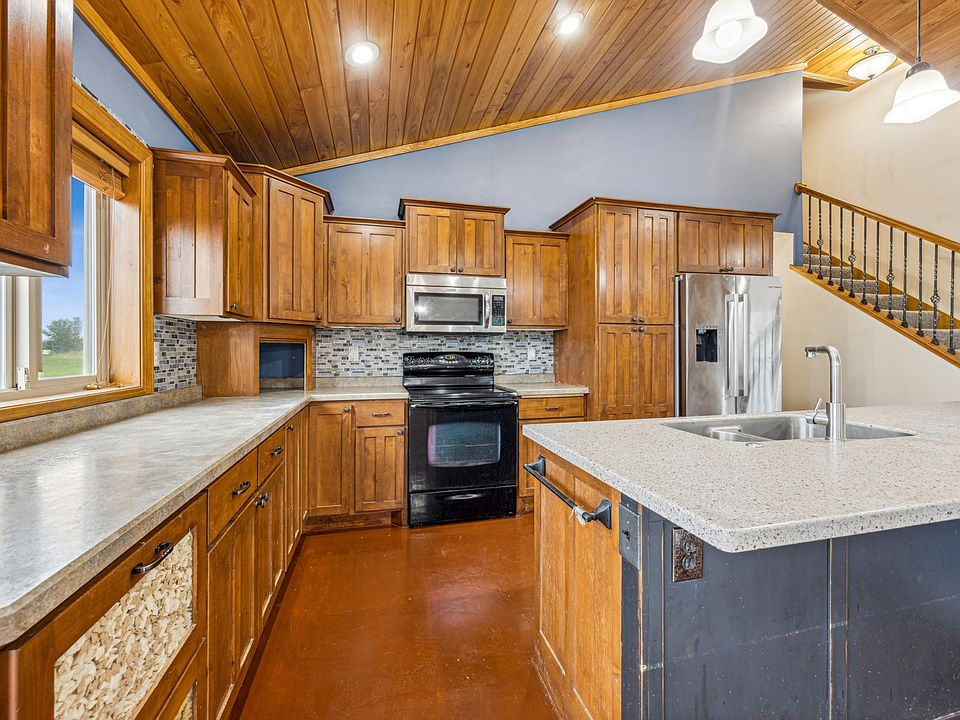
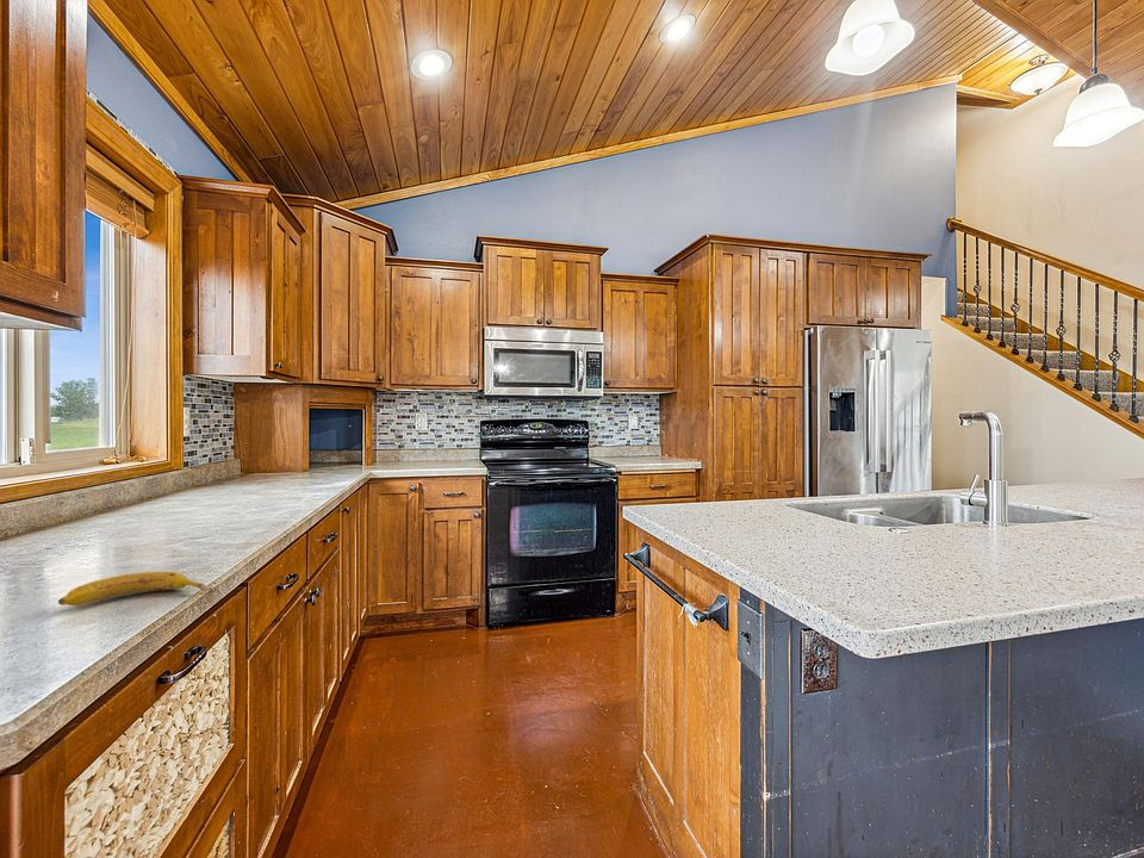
+ fruit [57,571,213,607]
